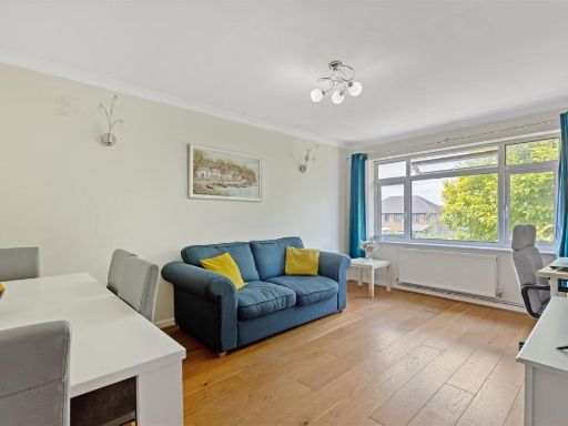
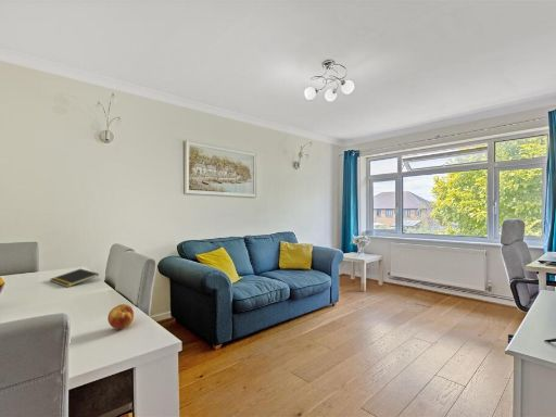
+ fruit [106,303,135,330]
+ notepad [50,268,100,288]
